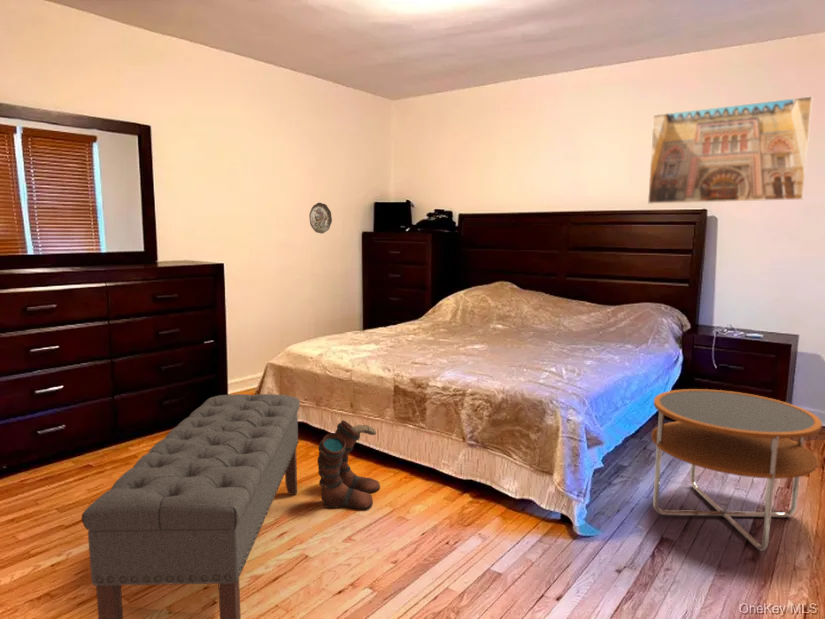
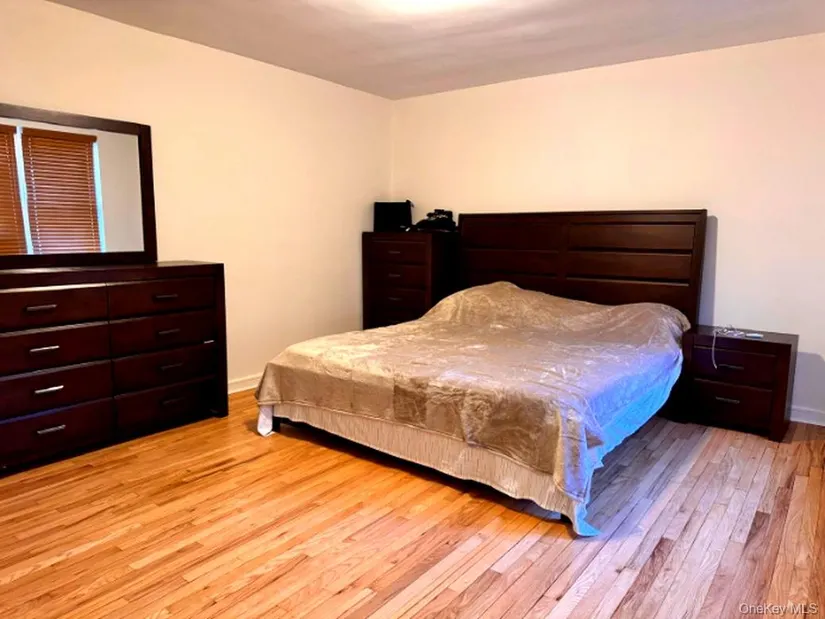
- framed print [647,95,814,205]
- boots [316,419,381,510]
- decorative plate [308,202,333,235]
- side table [651,388,823,551]
- bench [81,393,301,619]
